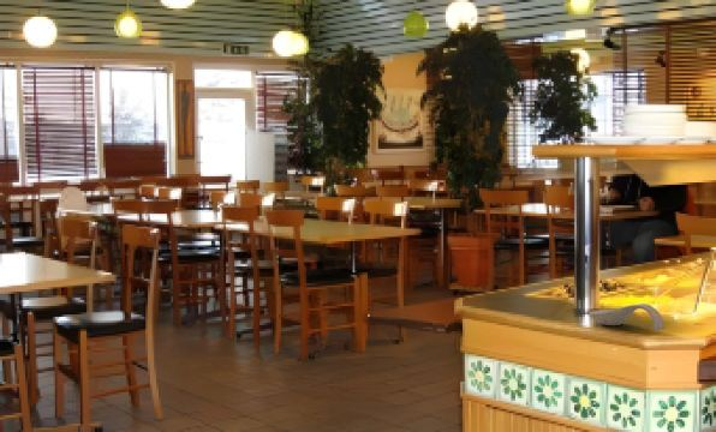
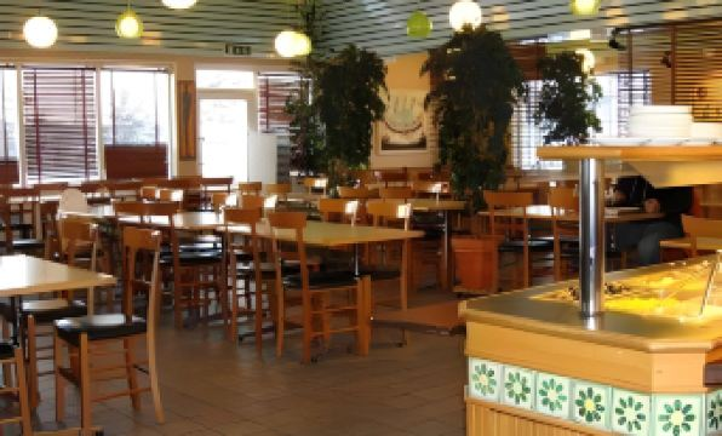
- spoon rest [589,302,666,332]
